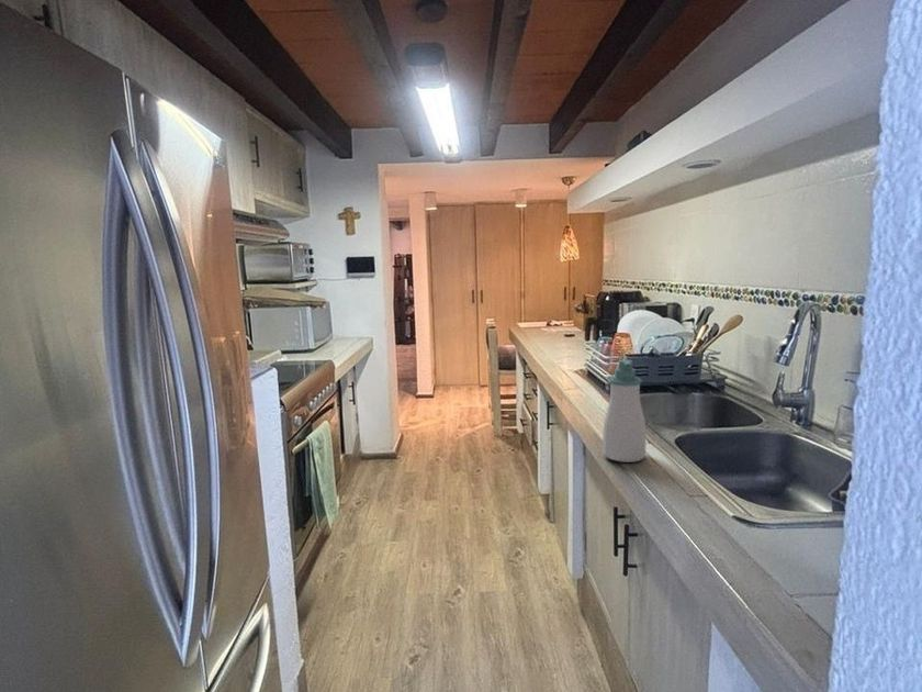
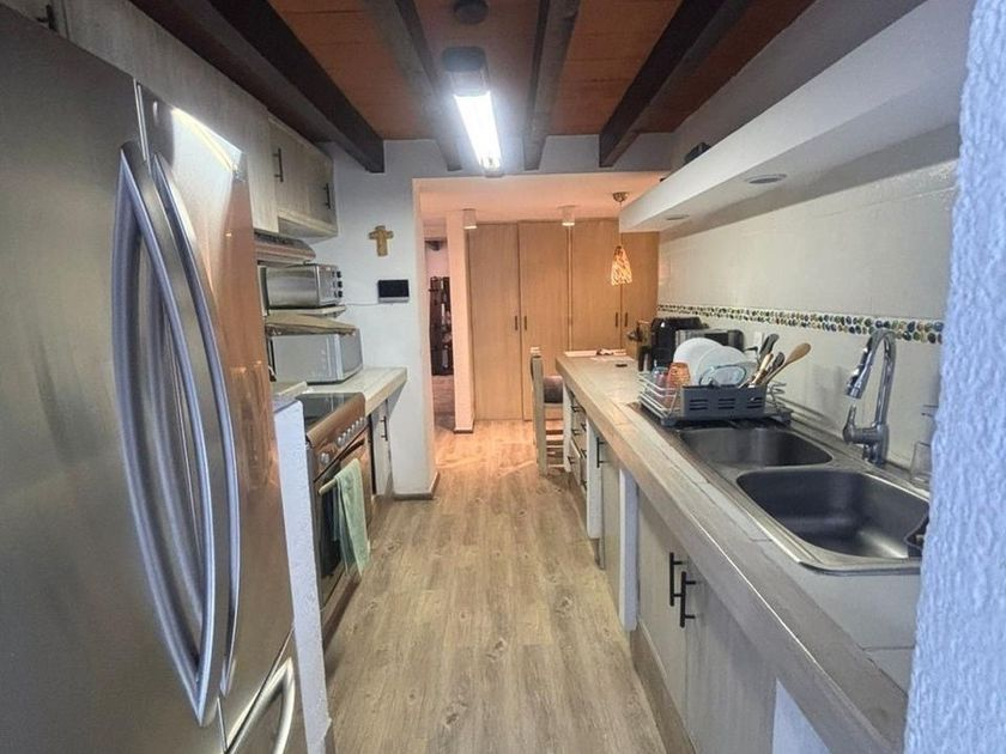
- soap bottle [601,359,648,464]
